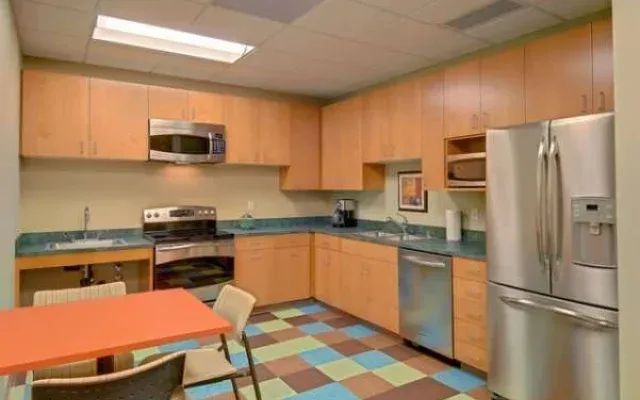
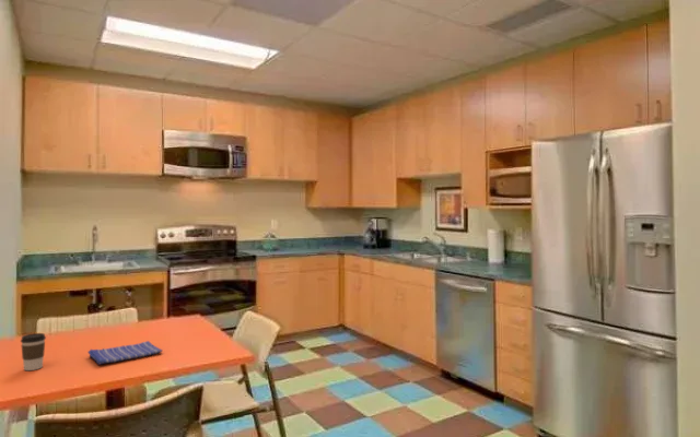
+ coffee cup [20,332,47,371]
+ dish towel [86,340,163,366]
